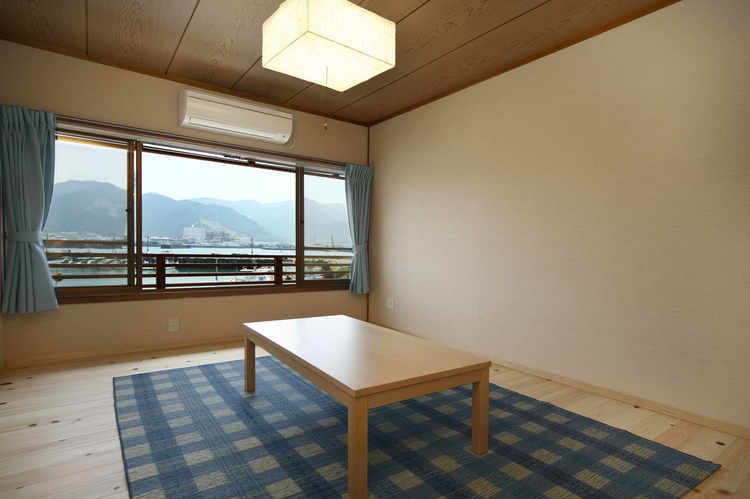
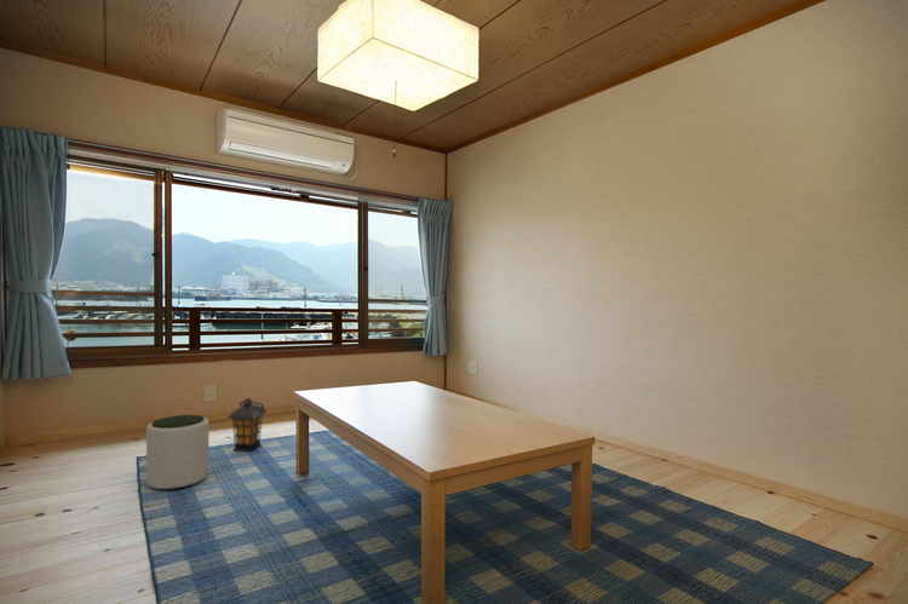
+ plant pot [145,414,209,490]
+ lantern [226,397,268,453]
